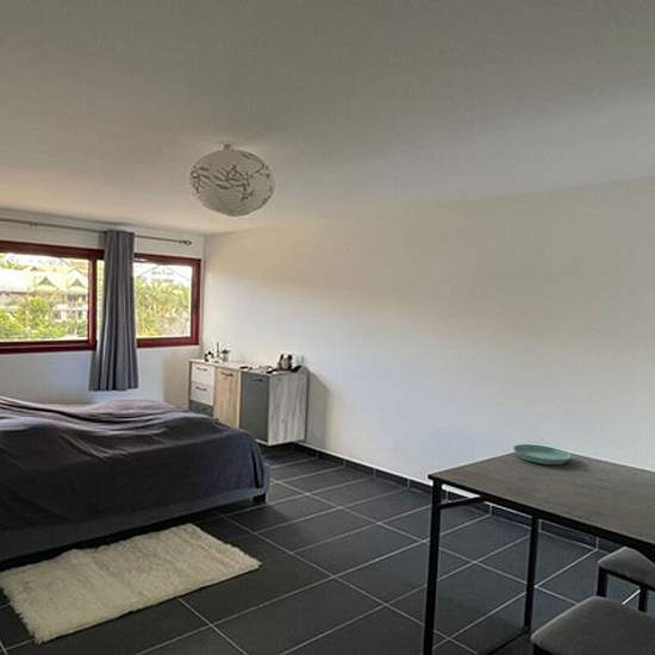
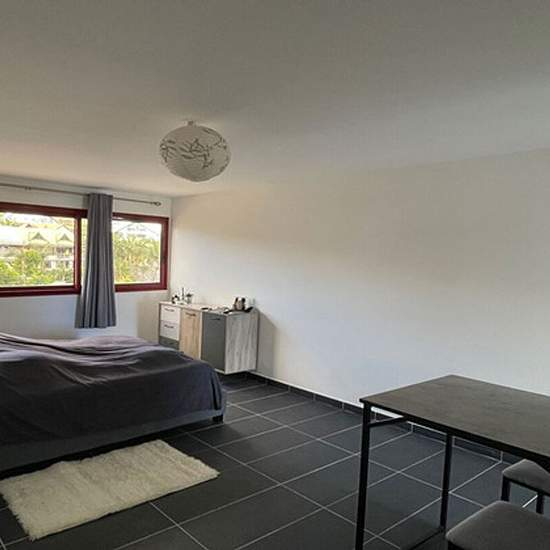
- saucer [512,443,573,466]
